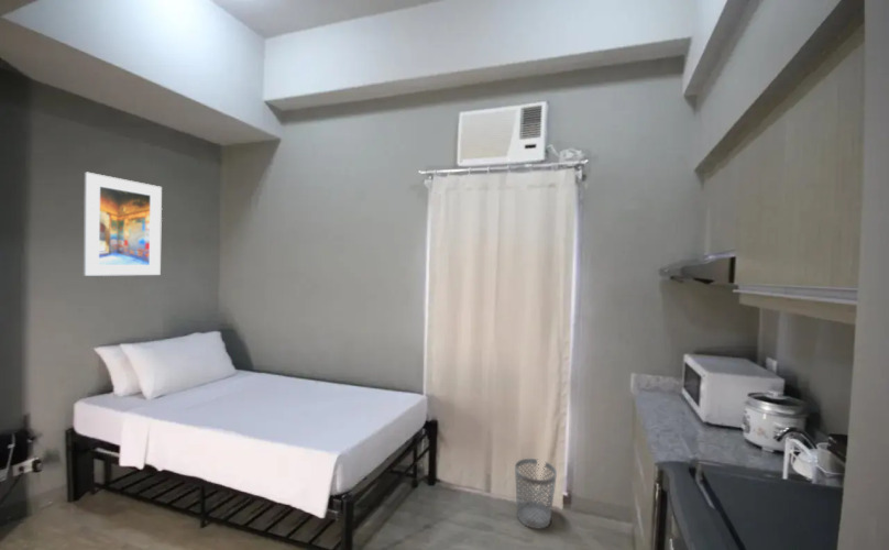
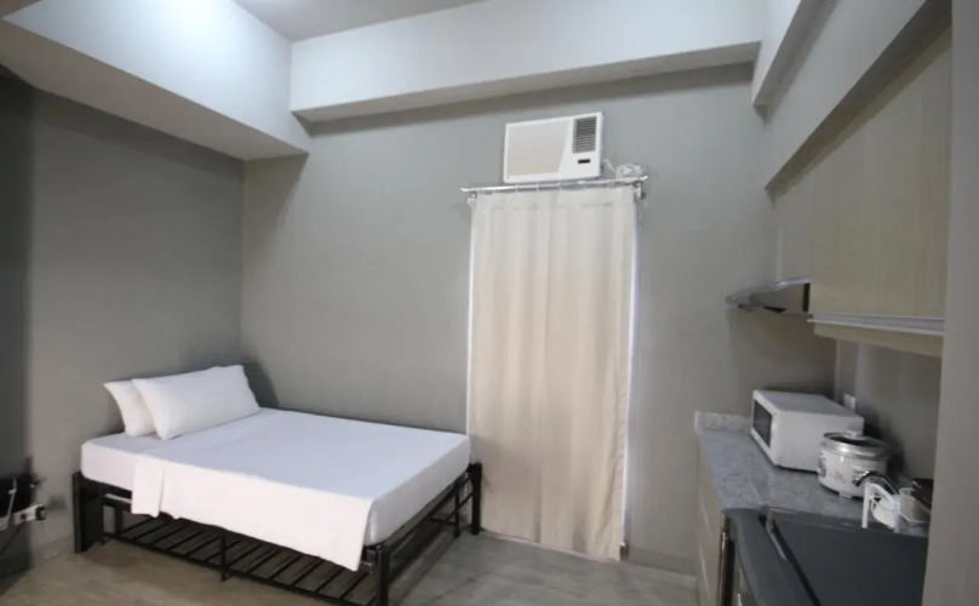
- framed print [83,170,163,277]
- wastebasket [514,458,558,530]
